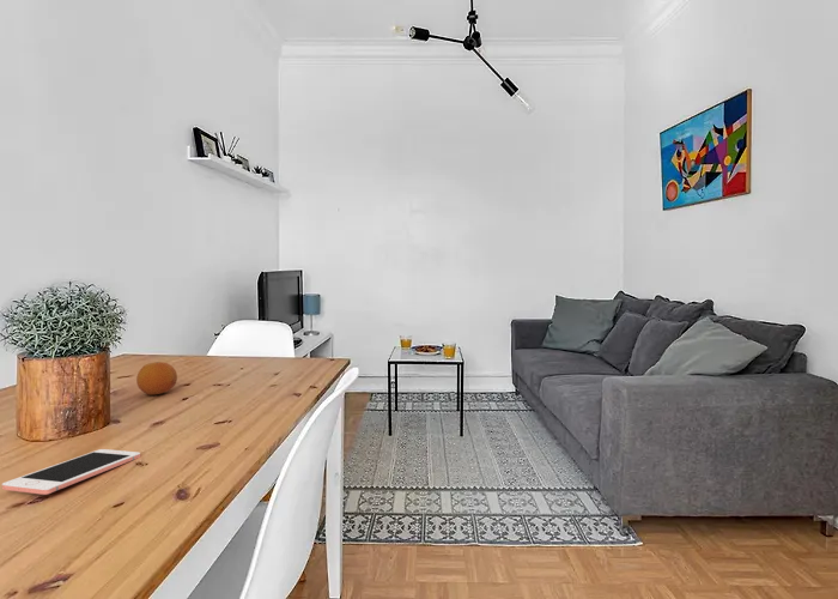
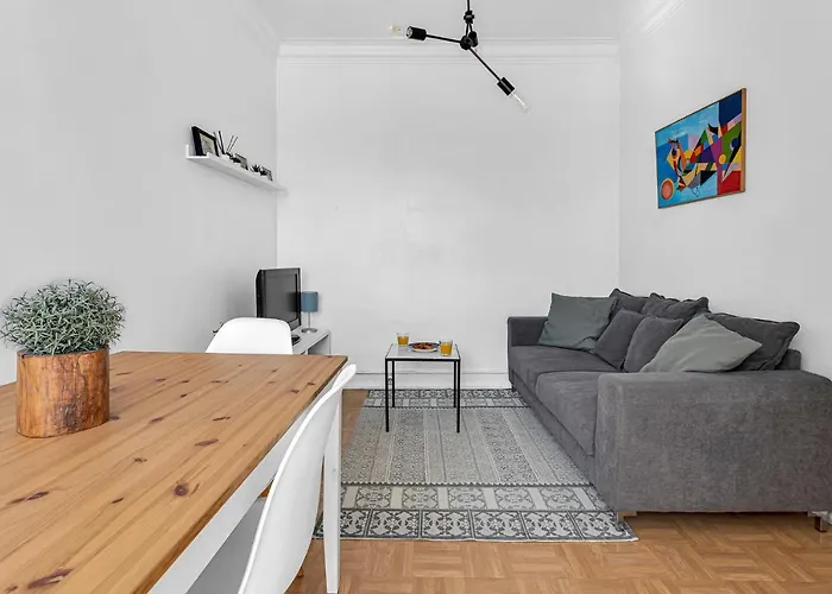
- fruit [135,361,178,395]
- cell phone [1,448,141,496]
